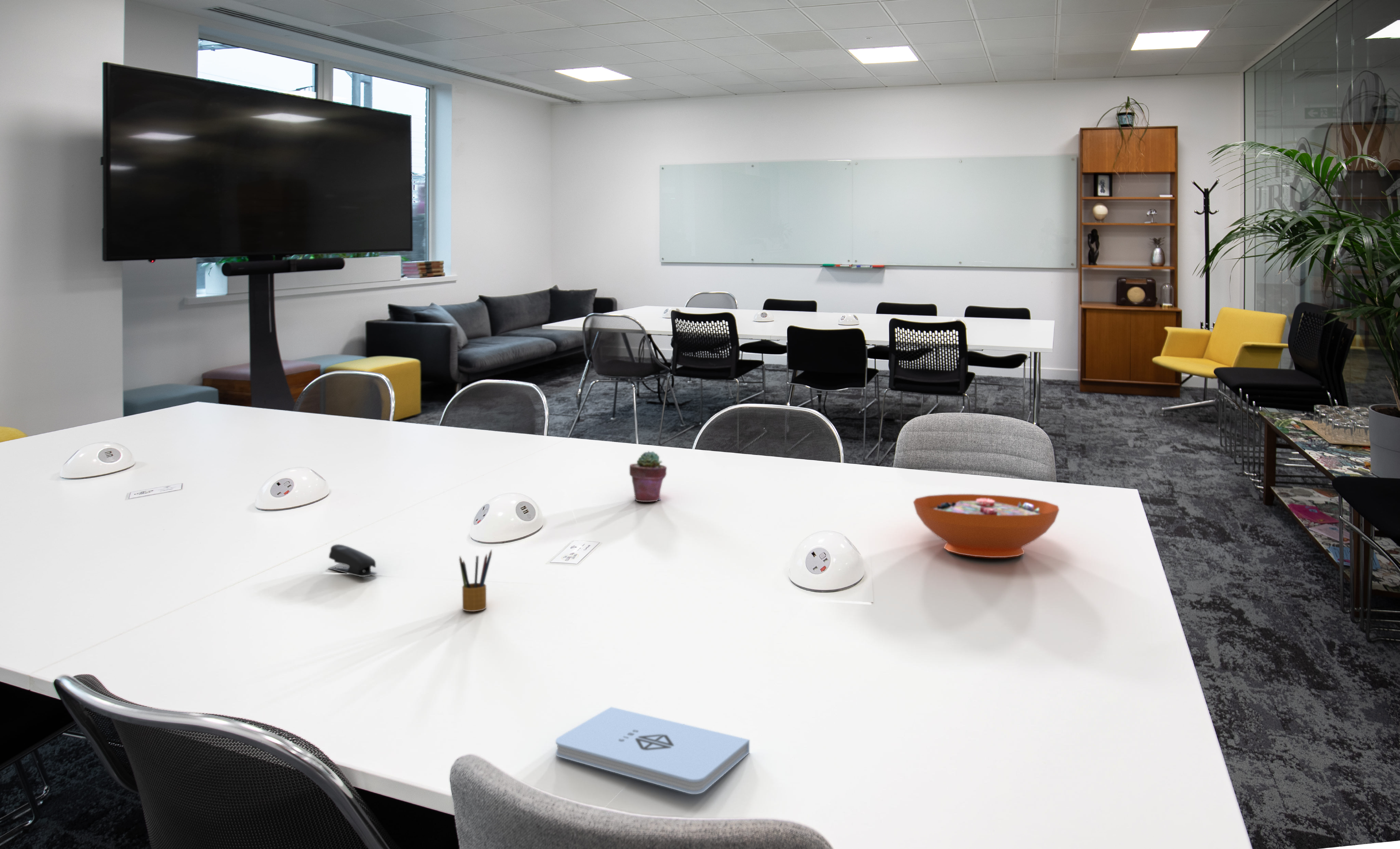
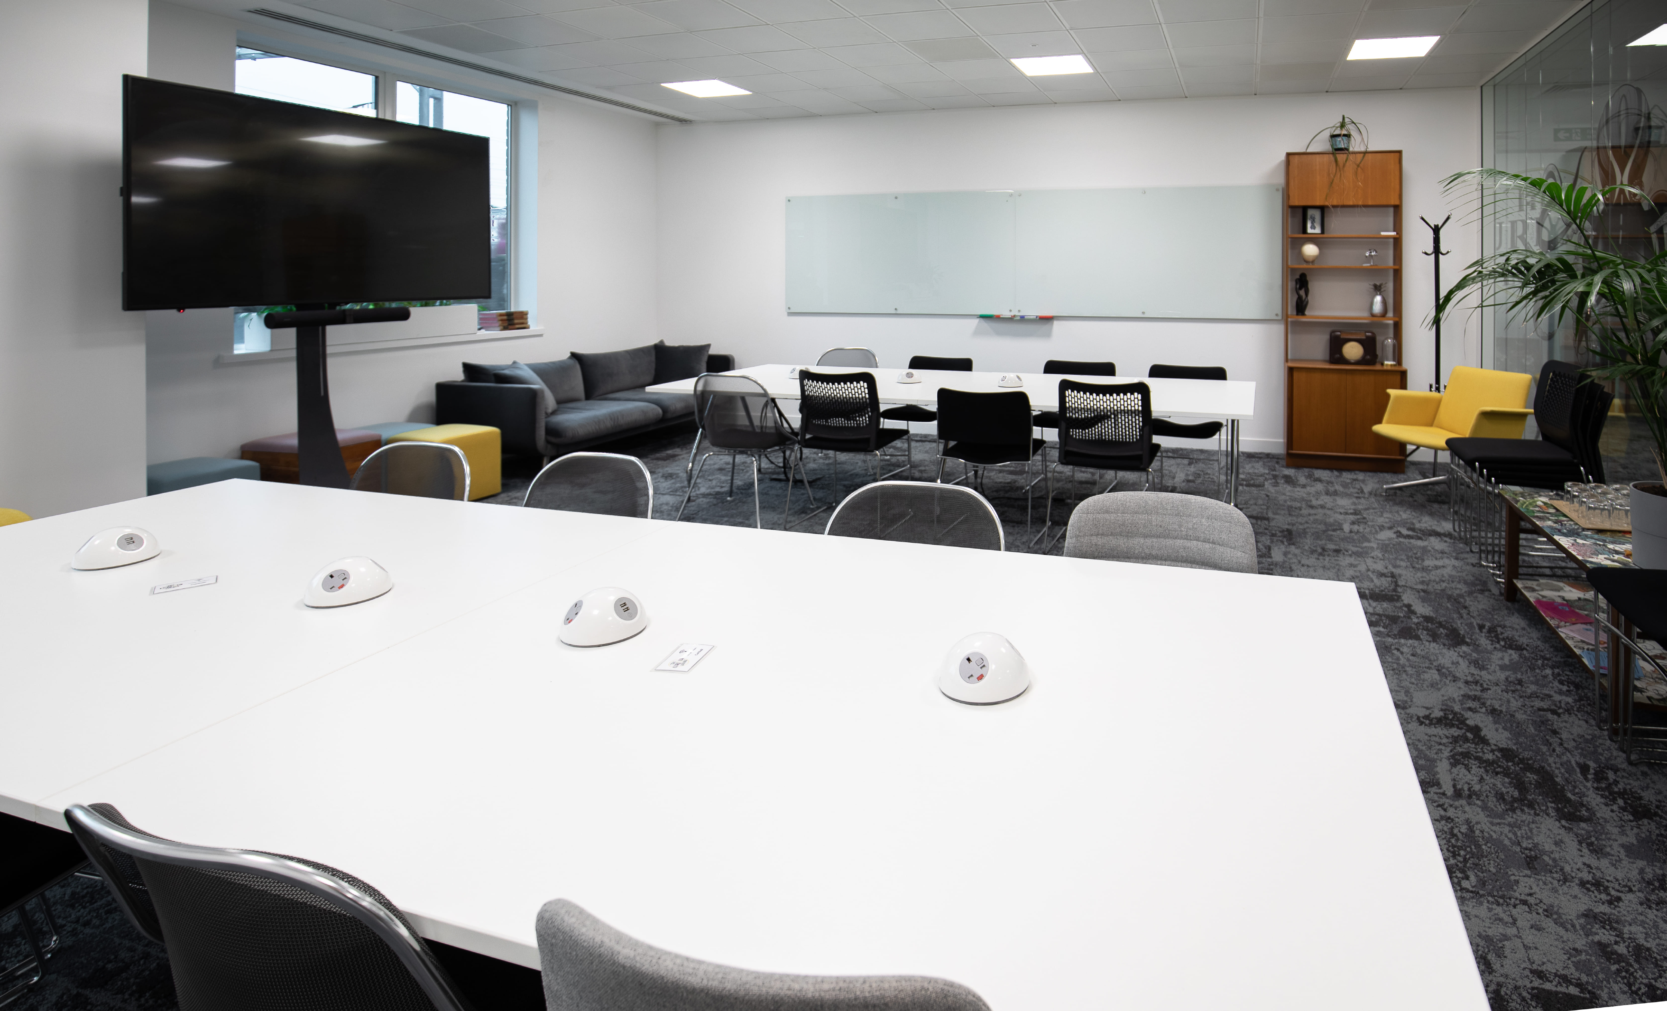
- notepad [555,707,750,794]
- pencil box [459,549,492,612]
- decorative bowl [913,494,1060,558]
- potted succulent [629,451,667,502]
- stapler [328,544,377,577]
